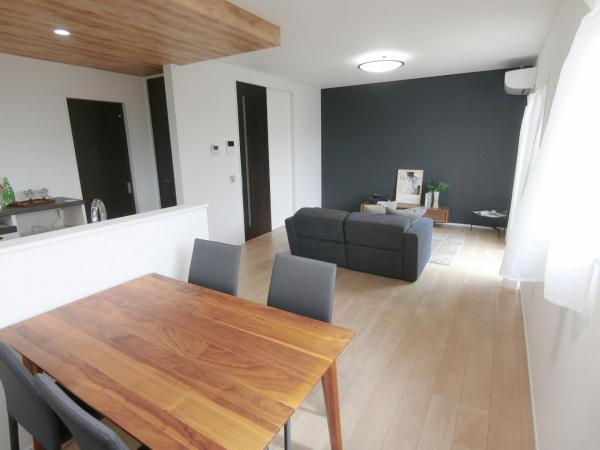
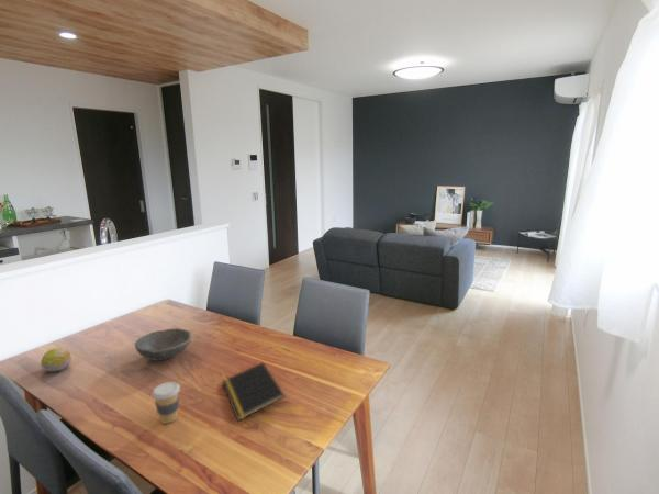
+ coffee cup [150,381,181,425]
+ bowl [134,327,193,361]
+ fruit [40,347,72,372]
+ notepad [221,361,286,422]
